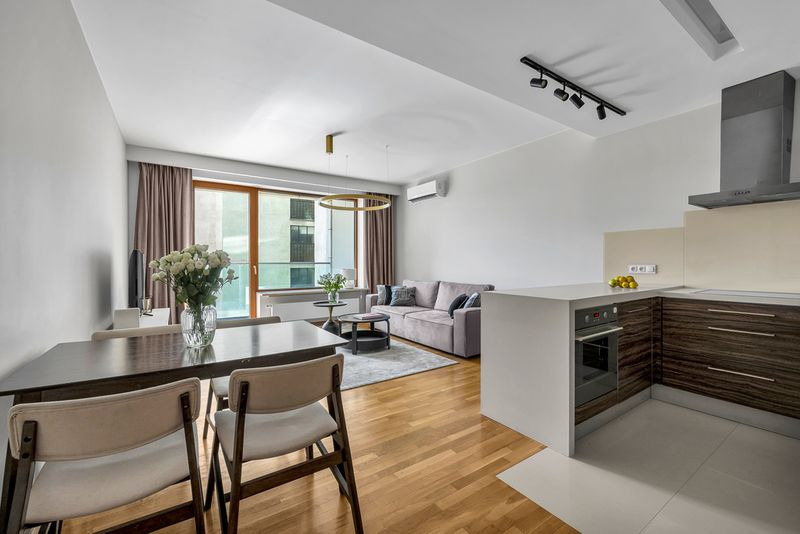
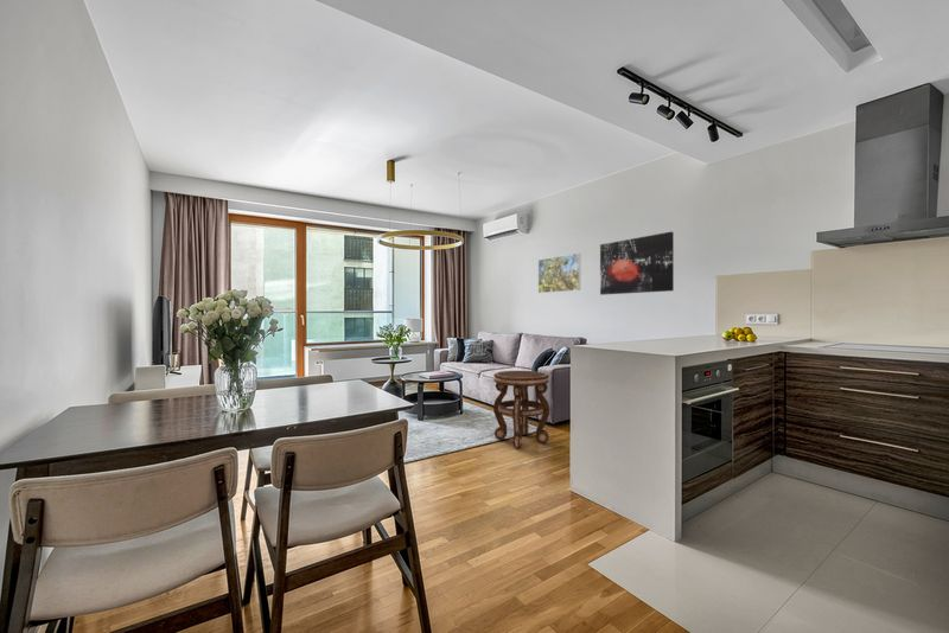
+ wall art [599,231,675,296]
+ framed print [537,252,581,294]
+ side table [492,370,550,449]
